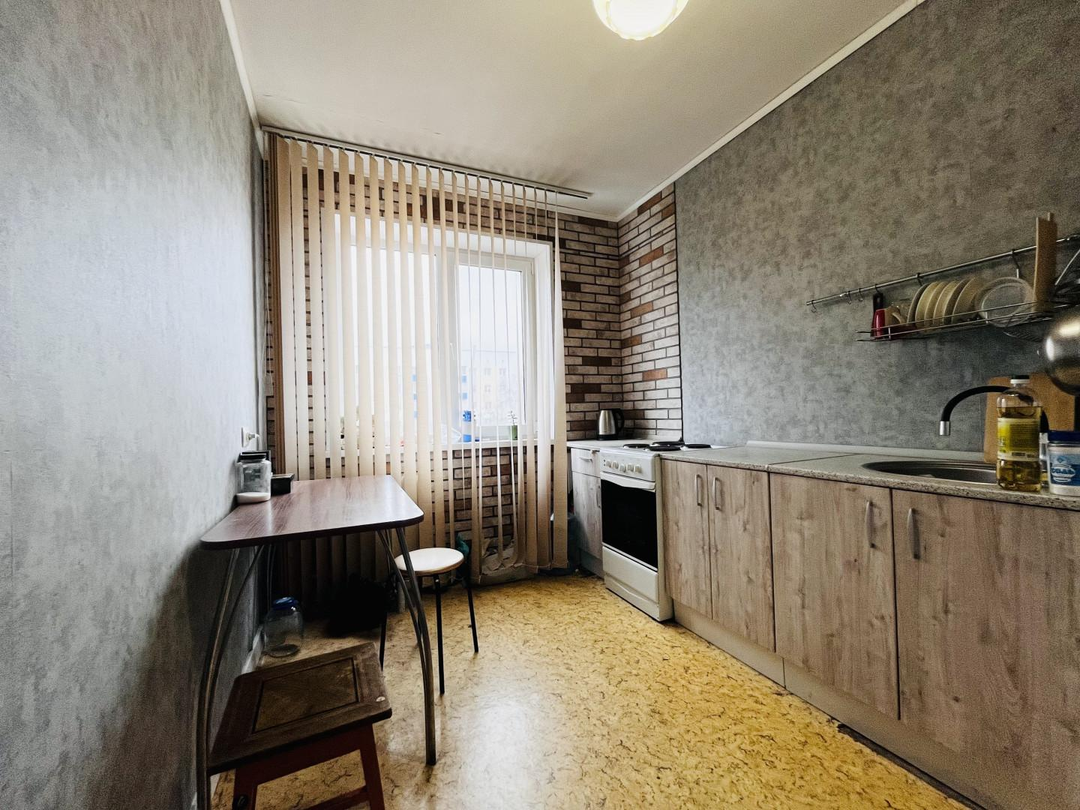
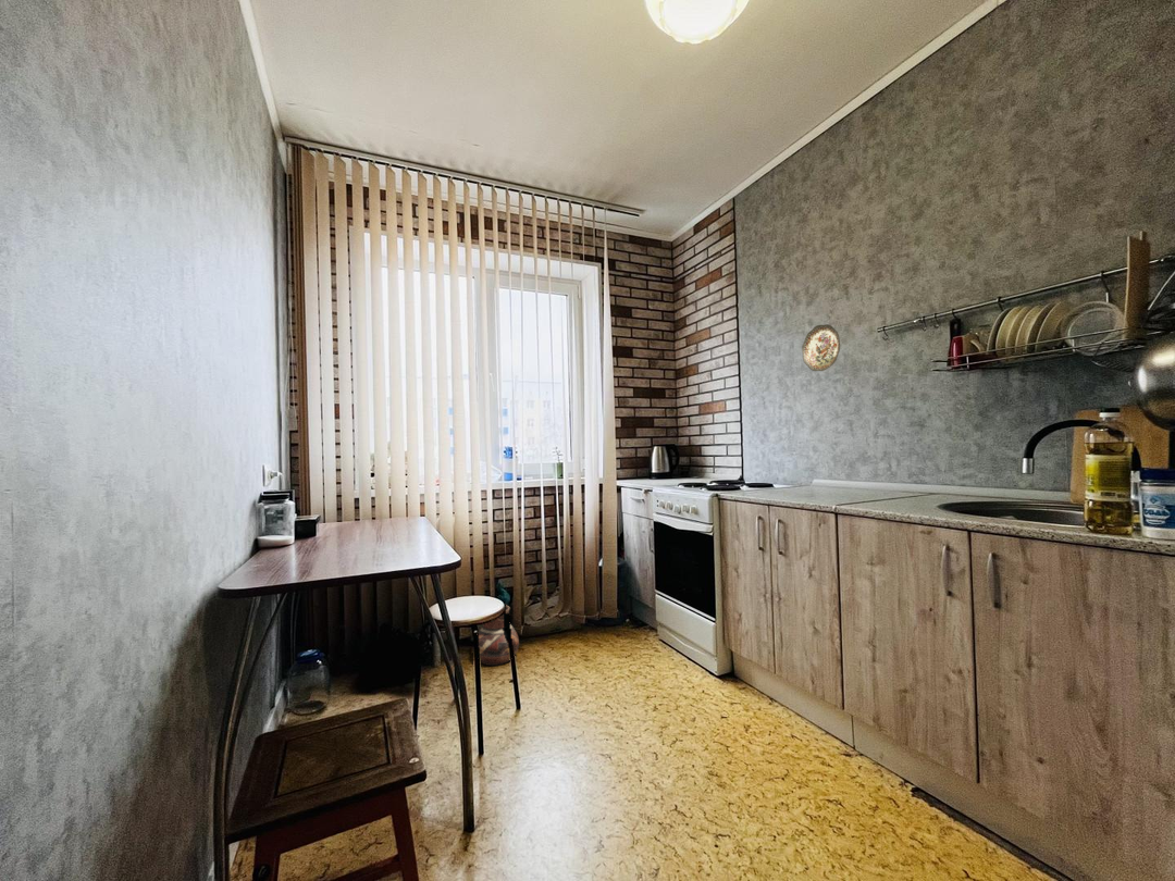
+ ceramic pot [478,605,520,667]
+ decorative plate [801,323,841,372]
